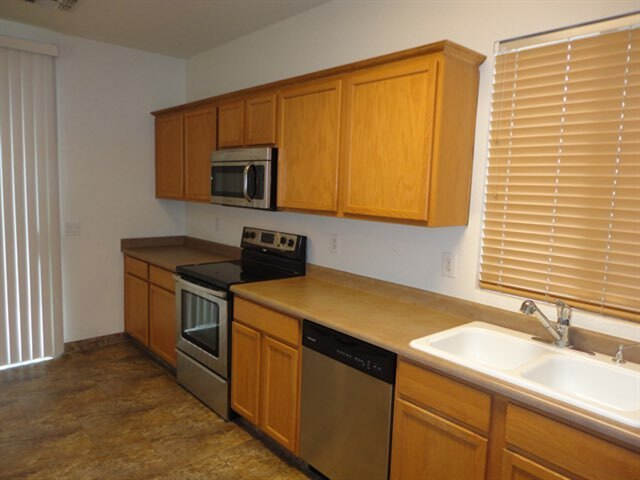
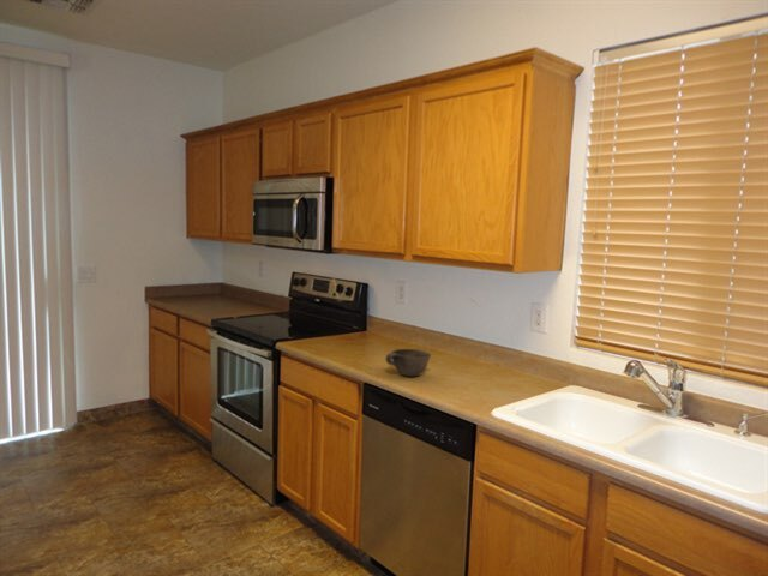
+ bowl [384,348,432,378]
